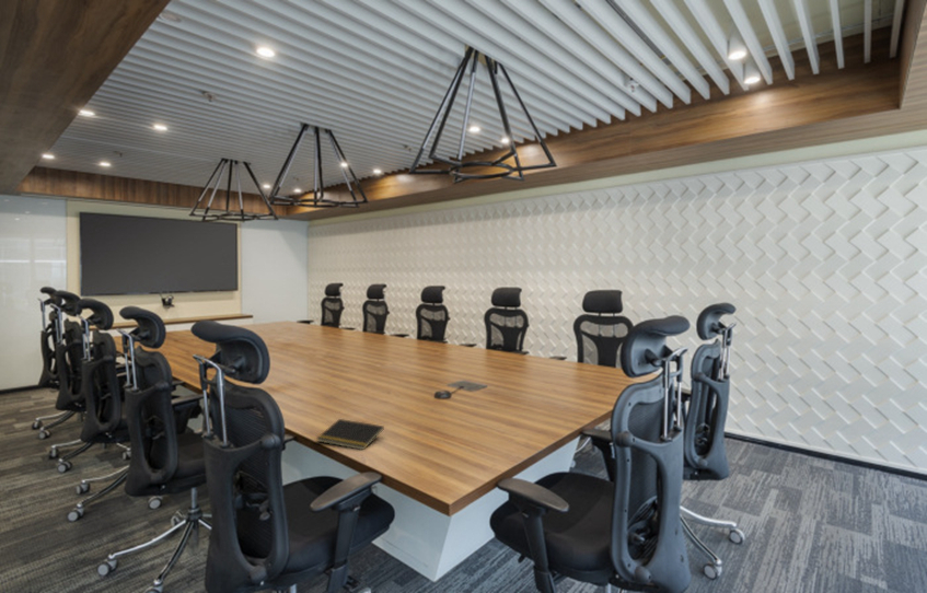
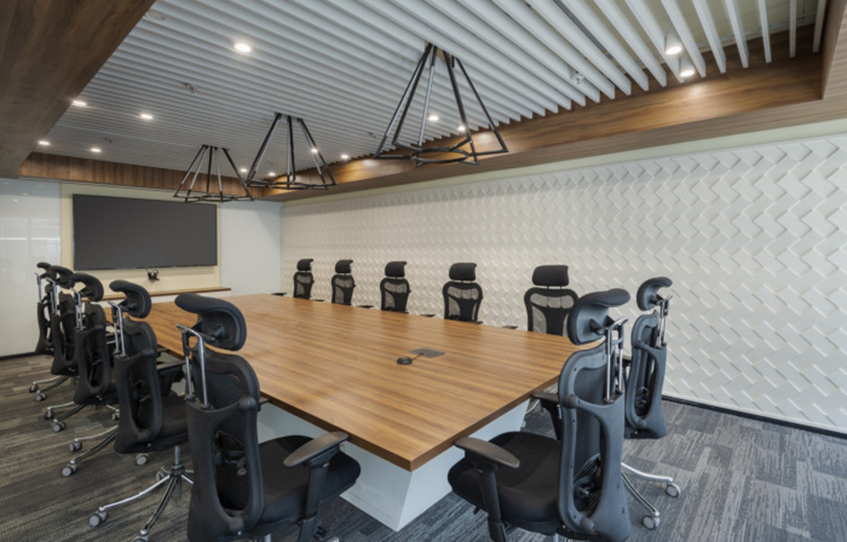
- notepad [315,418,385,451]
